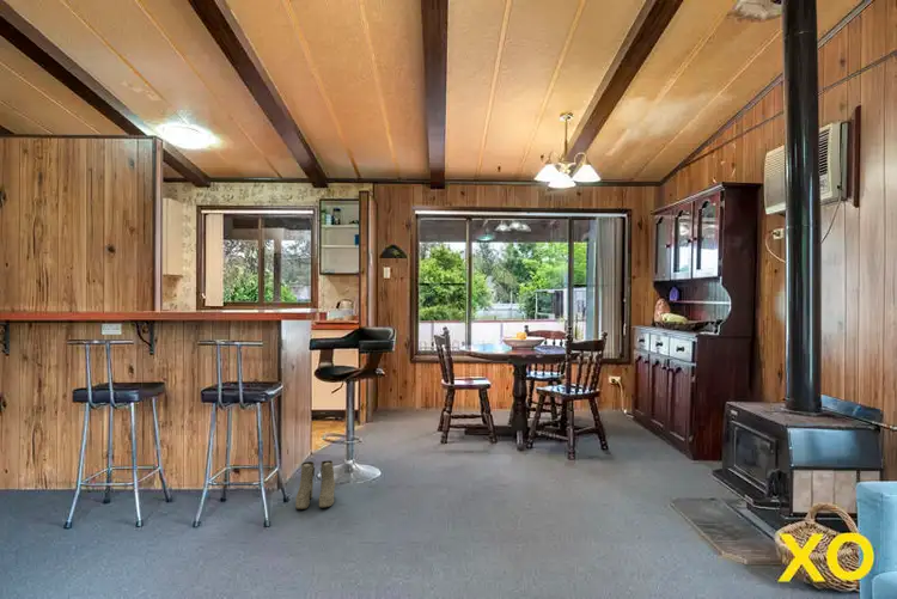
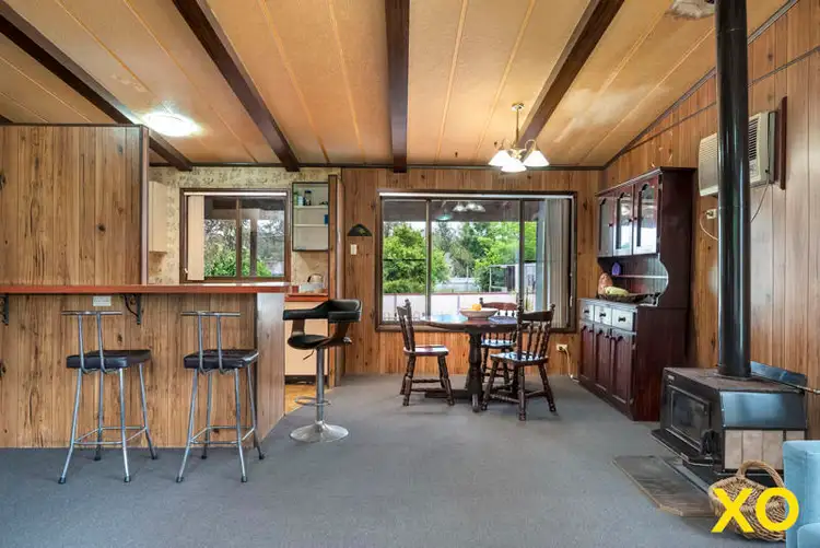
- boots [294,459,336,511]
